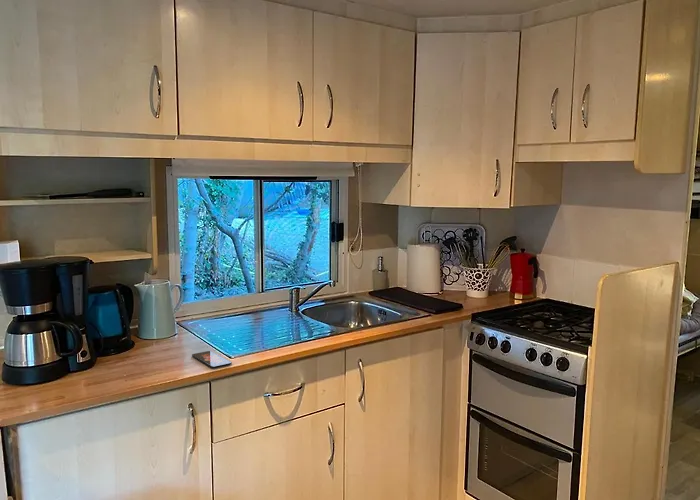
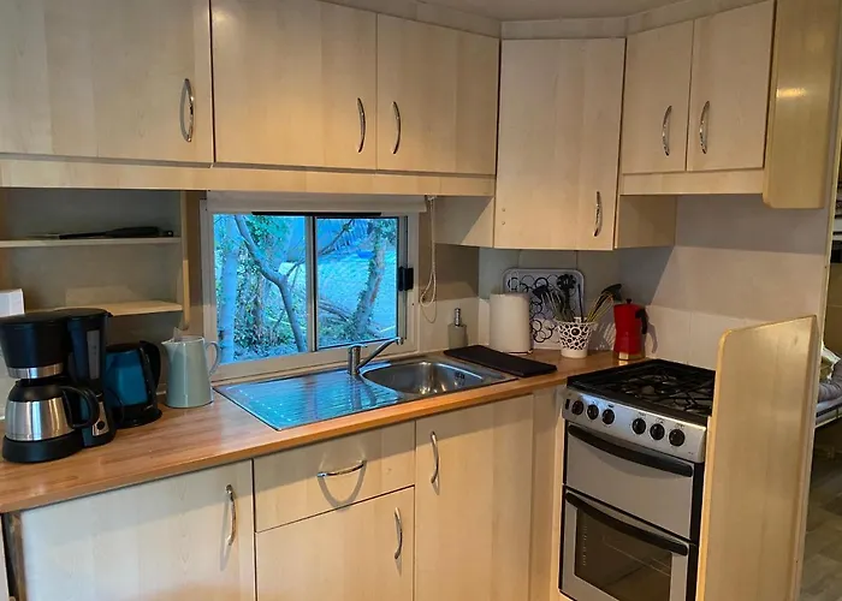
- smartphone [191,350,233,369]
